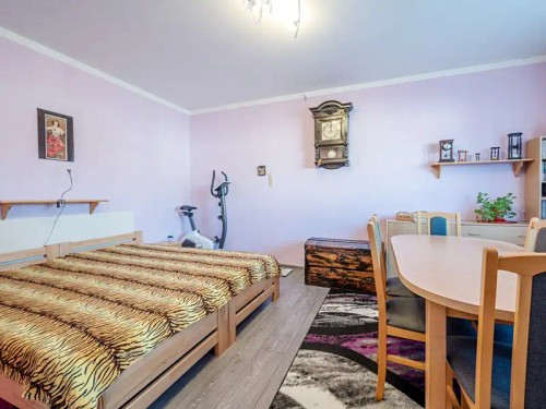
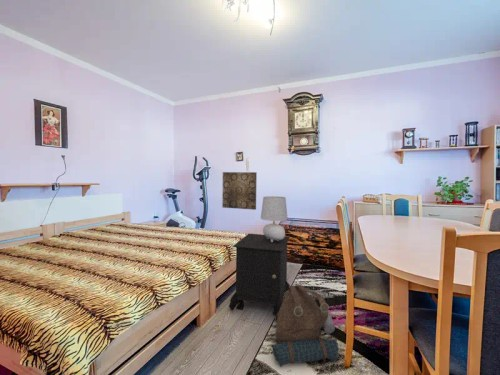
+ nightstand [228,233,291,316]
+ wall art [221,171,258,211]
+ table lamp [260,195,289,242]
+ backpack [271,284,339,368]
